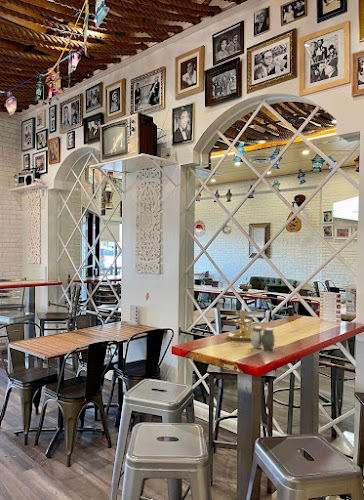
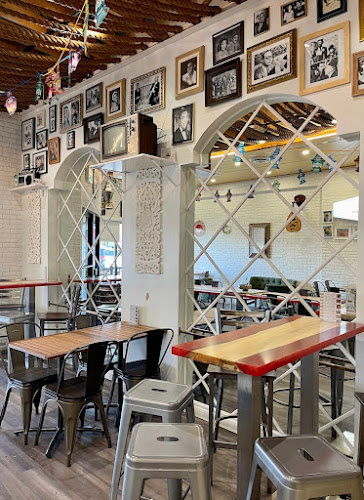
- salt and pepper shaker [250,325,275,351]
- candle holder [225,299,258,342]
